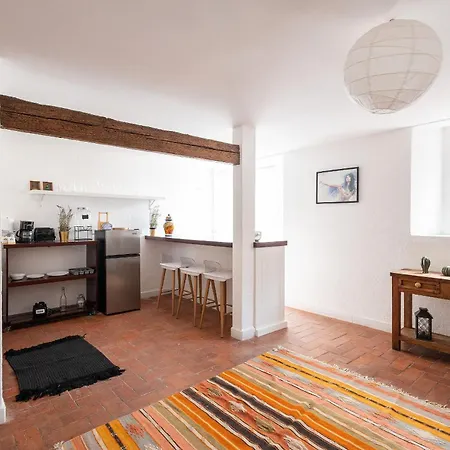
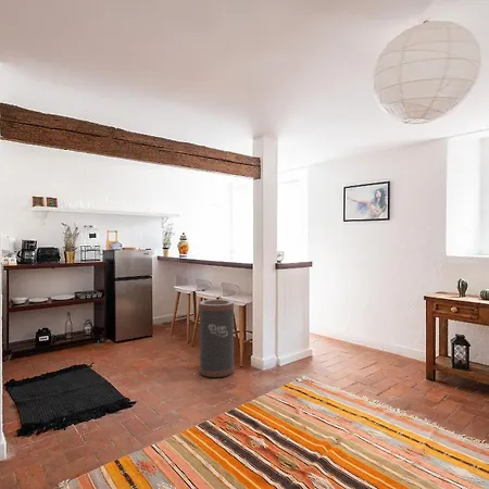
+ trash can [198,299,235,378]
